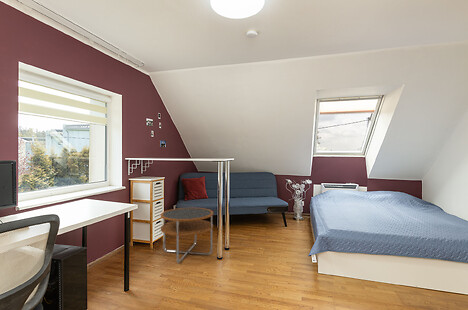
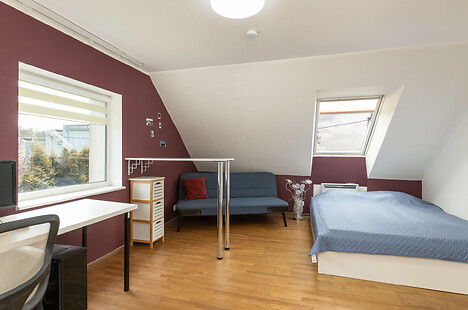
- side table [160,207,214,264]
